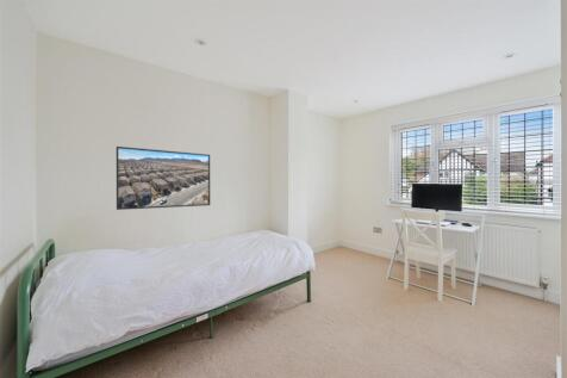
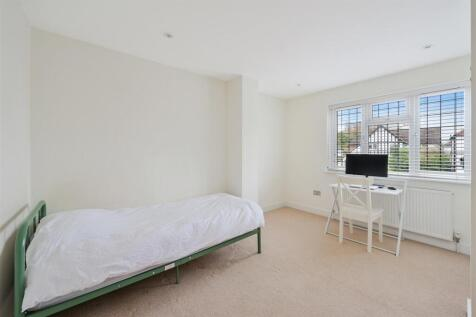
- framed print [116,145,211,211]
